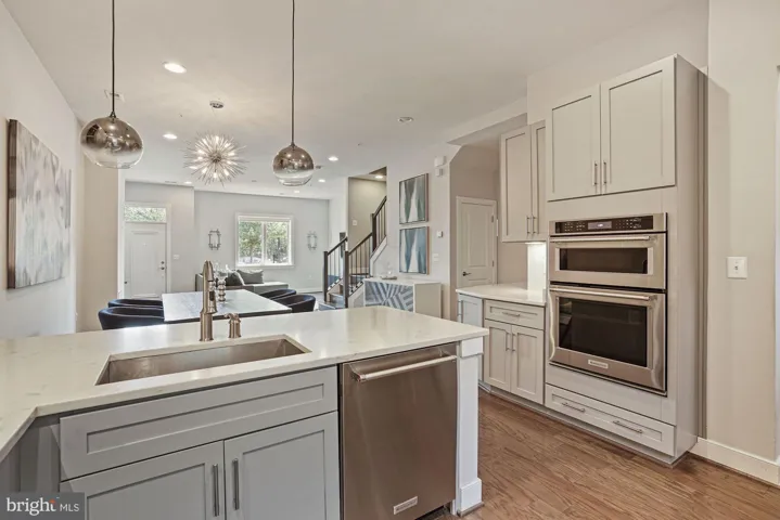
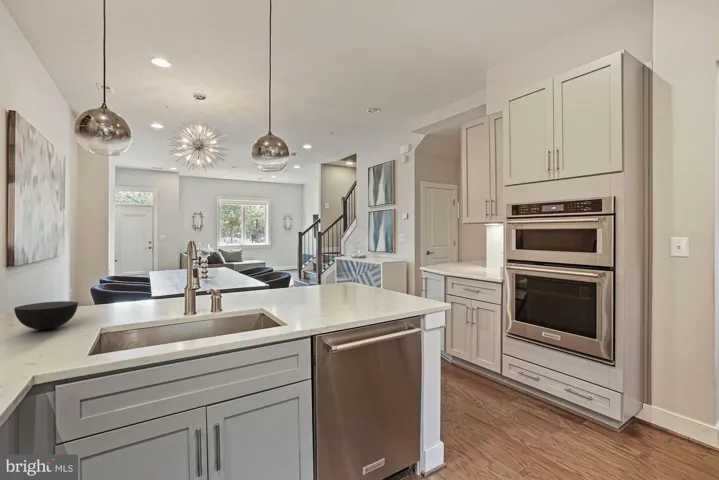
+ bowl [13,300,79,331]
